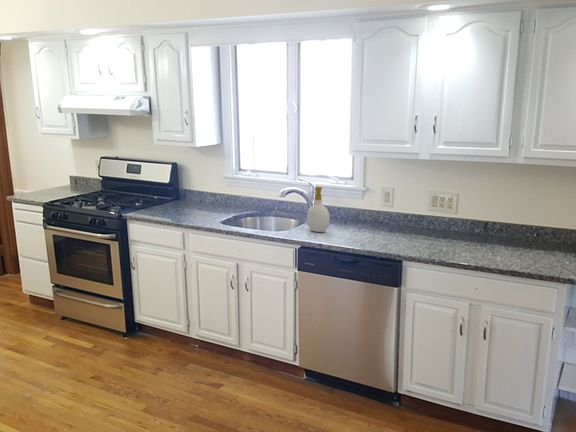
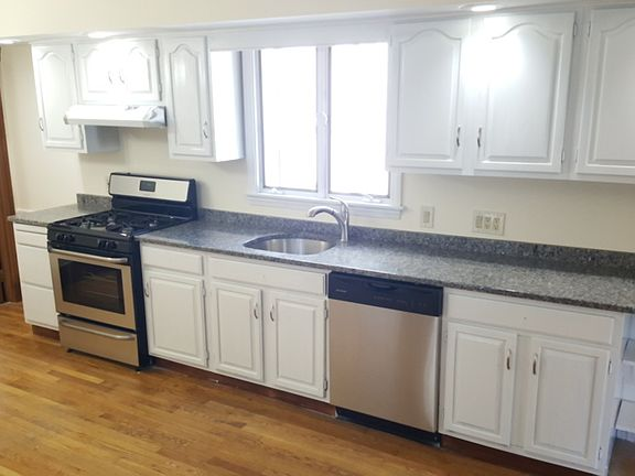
- soap bottle [306,186,331,233]
